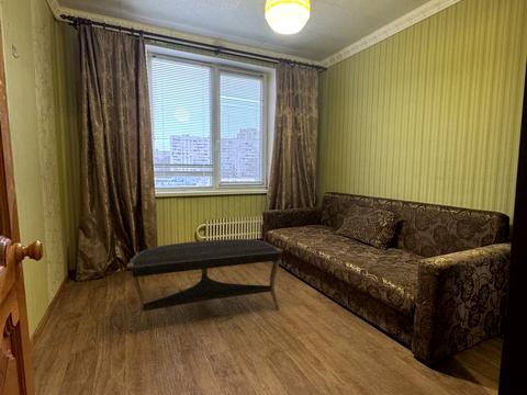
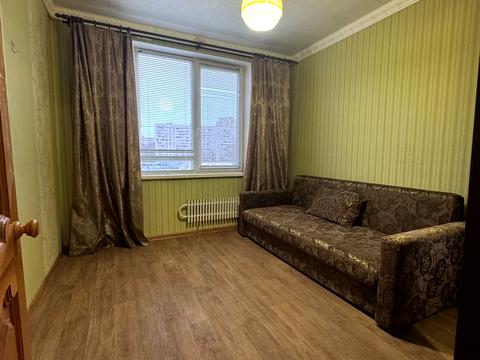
- coffee table [125,238,283,336]
